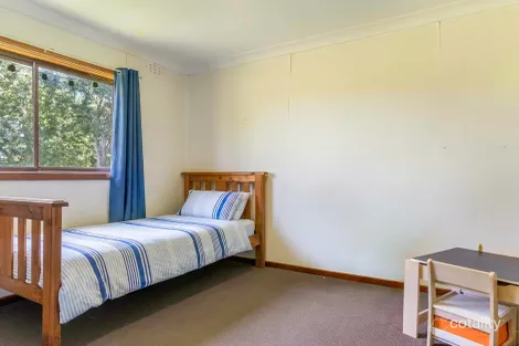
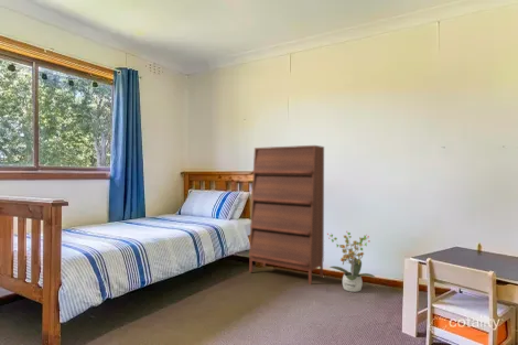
+ potted plant [326,230,376,293]
+ shoe cabinet [248,144,325,285]
